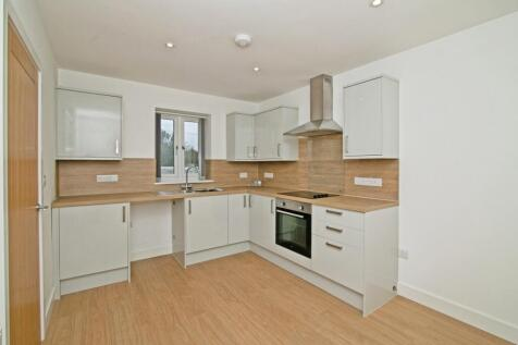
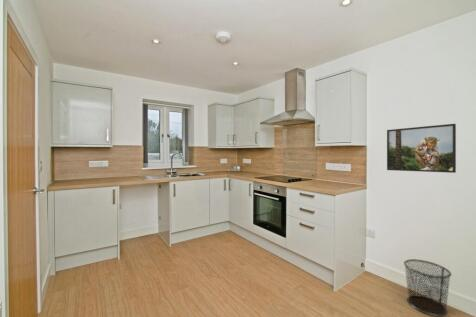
+ waste bin [403,258,452,317]
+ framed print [386,123,457,174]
